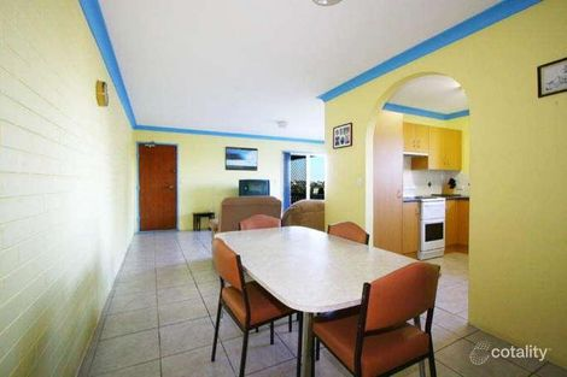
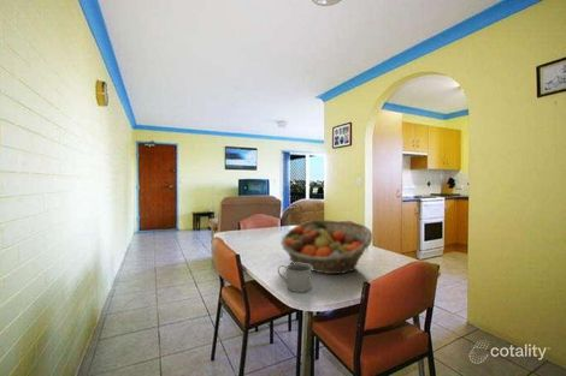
+ mug [277,263,312,293]
+ fruit basket [279,219,373,275]
